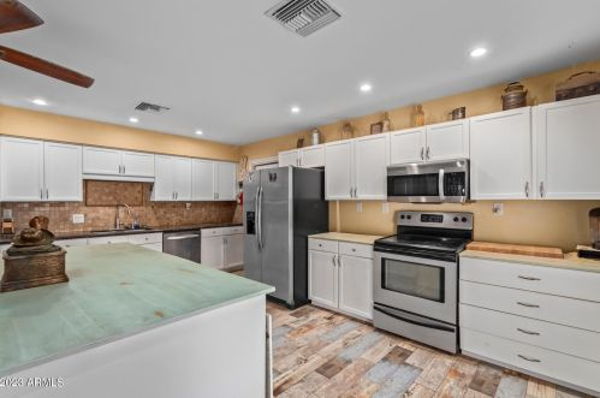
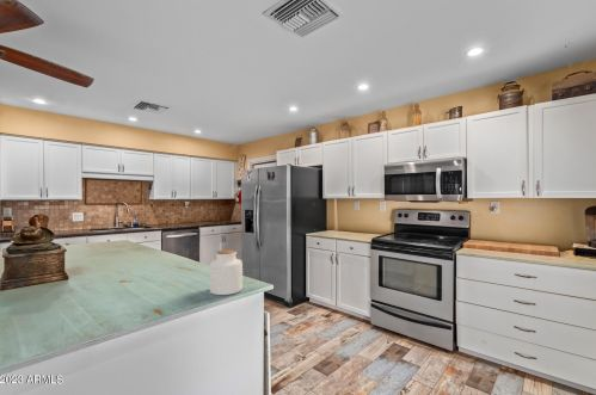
+ jar [209,249,244,296]
